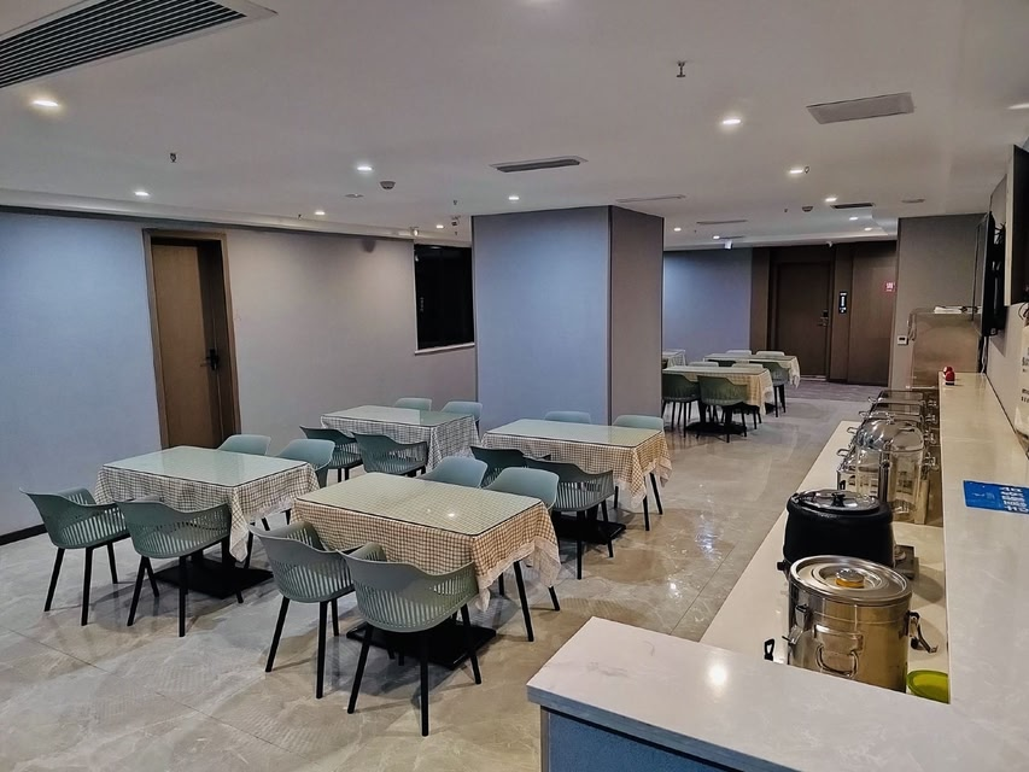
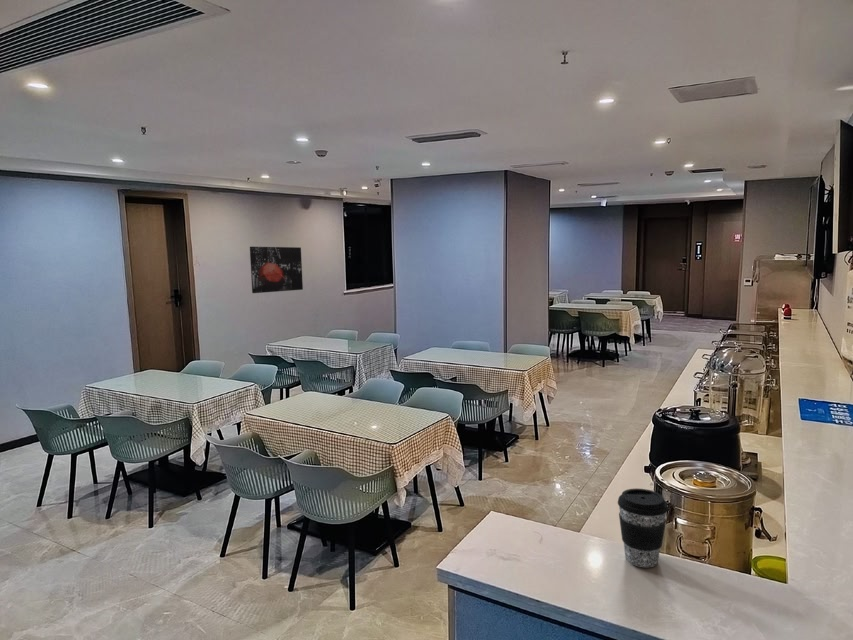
+ wall art [249,246,304,294]
+ coffee cup [617,488,669,568]
